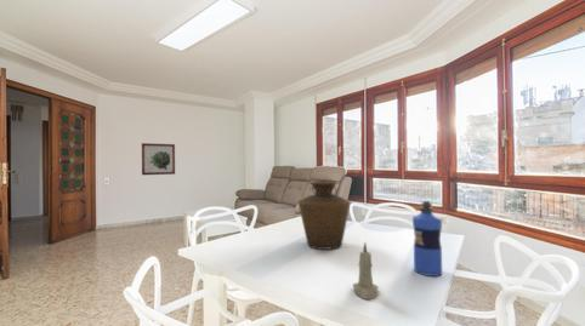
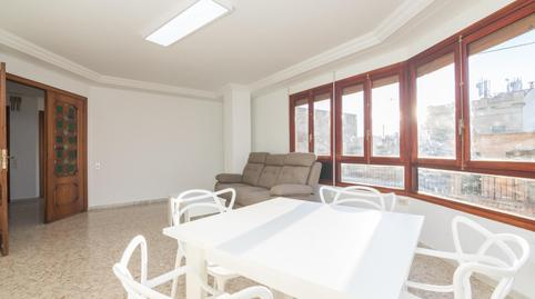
- wall art [141,142,176,176]
- candle [352,241,380,301]
- water bottle [411,200,443,278]
- vase [297,179,352,251]
